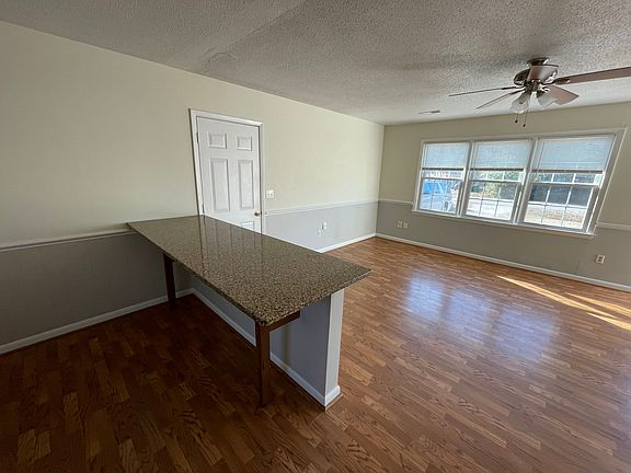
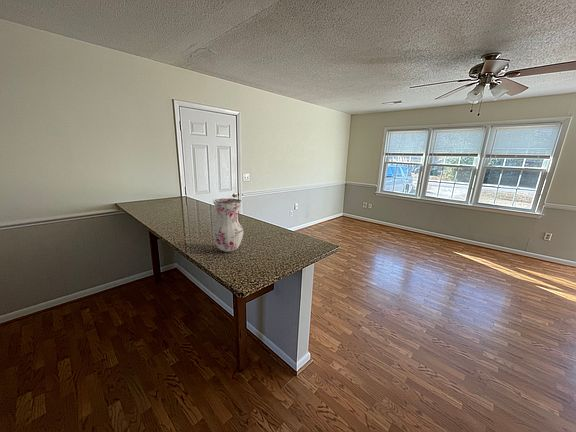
+ vase [211,197,244,253]
